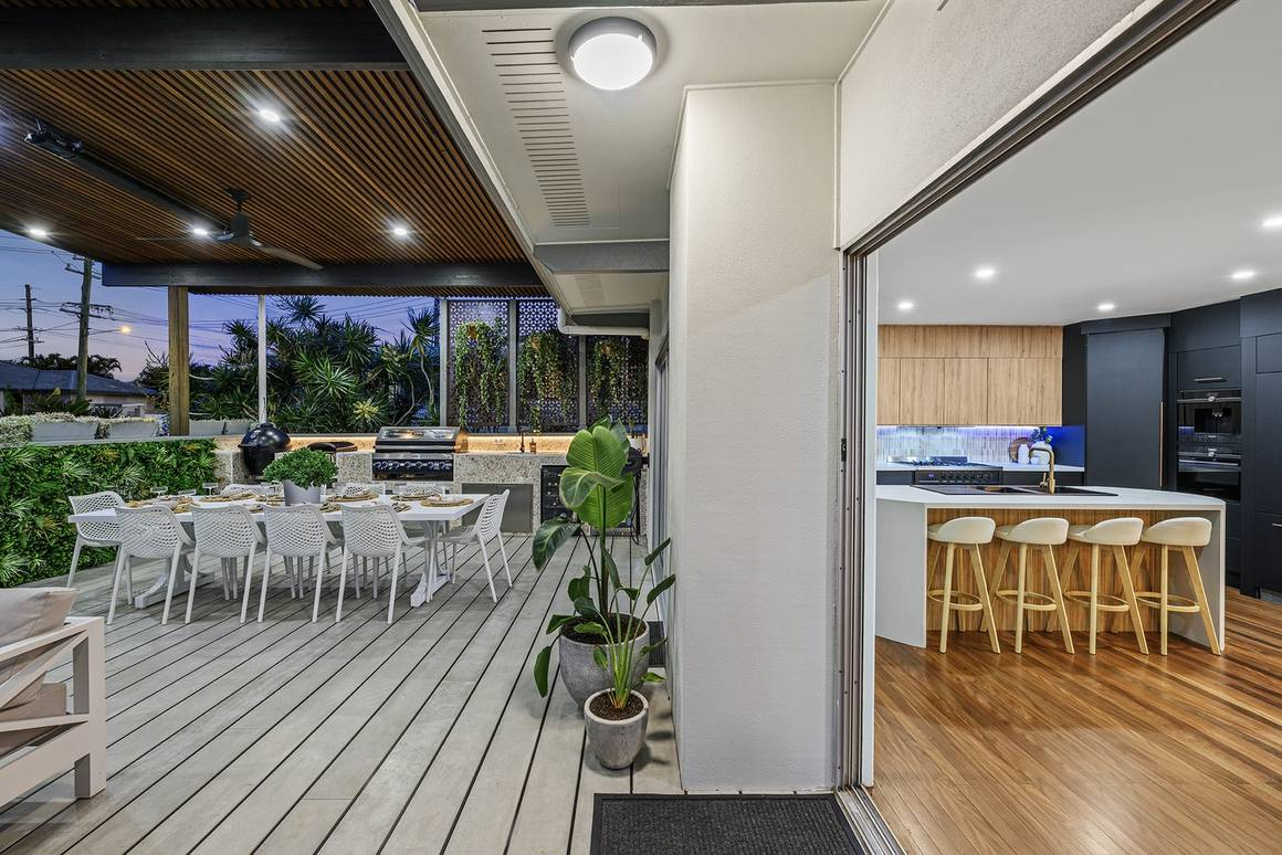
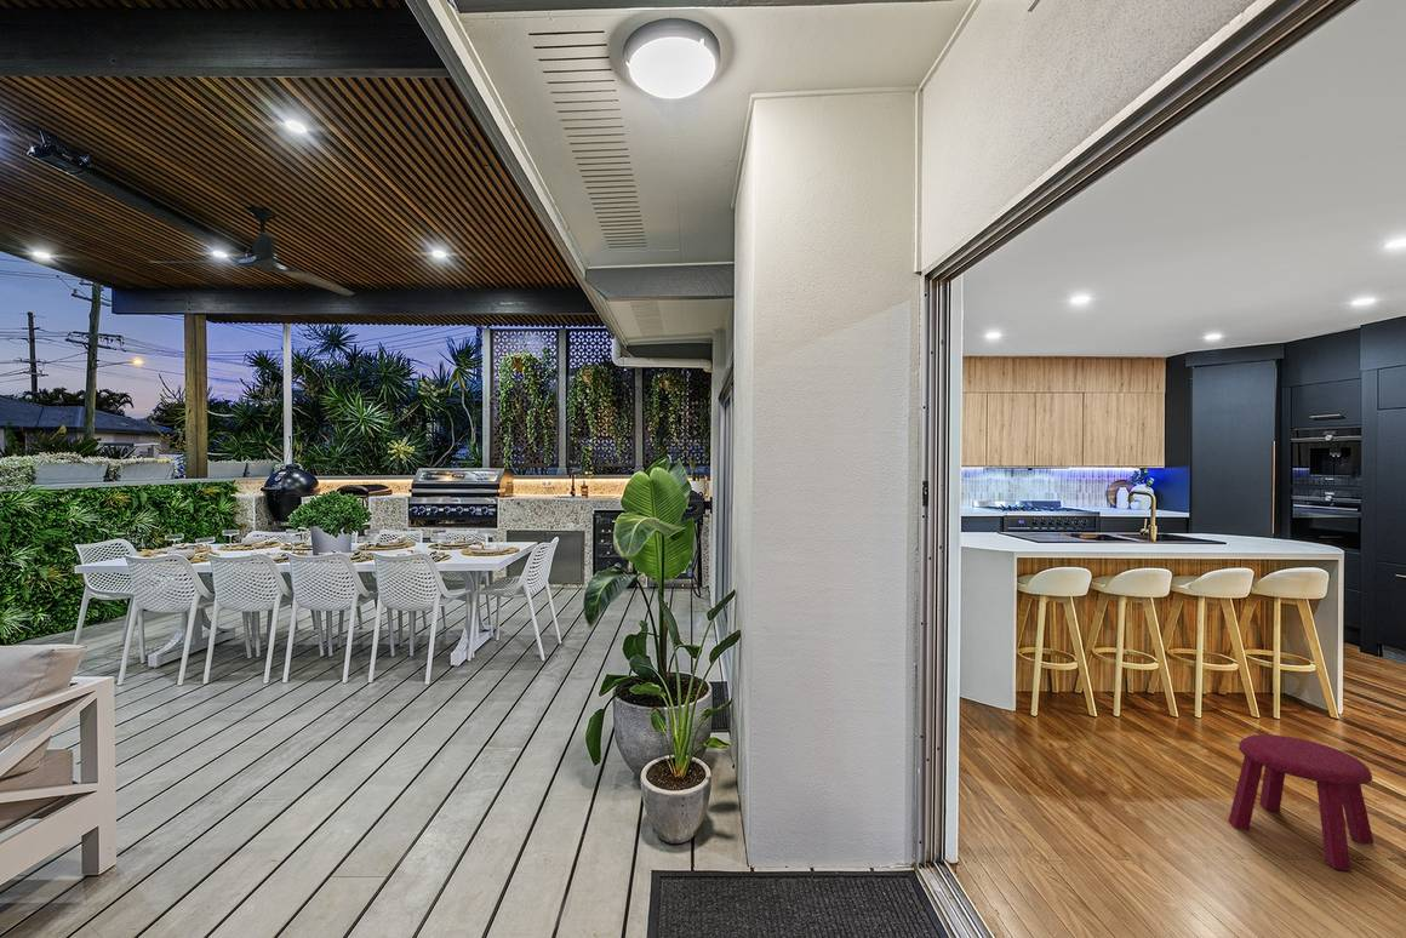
+ stool [1228,733,1374,873]
